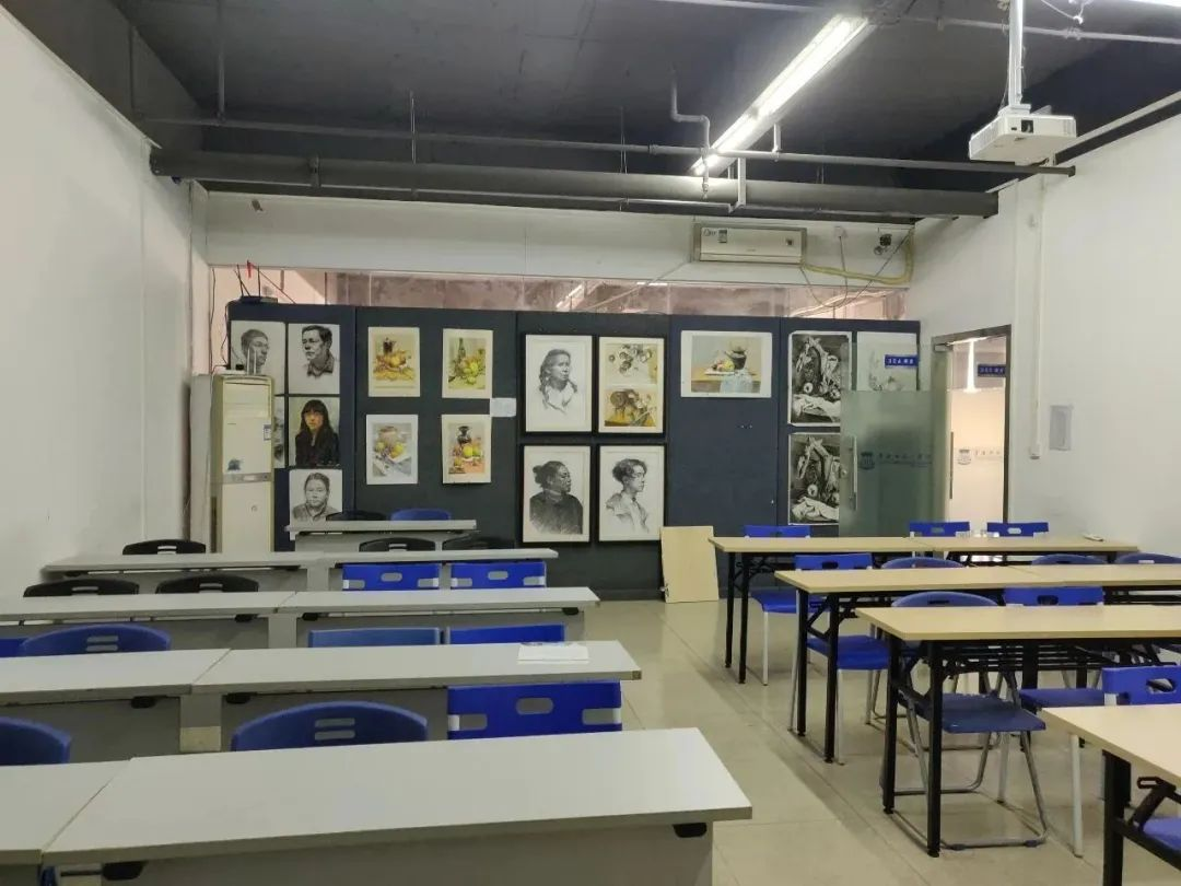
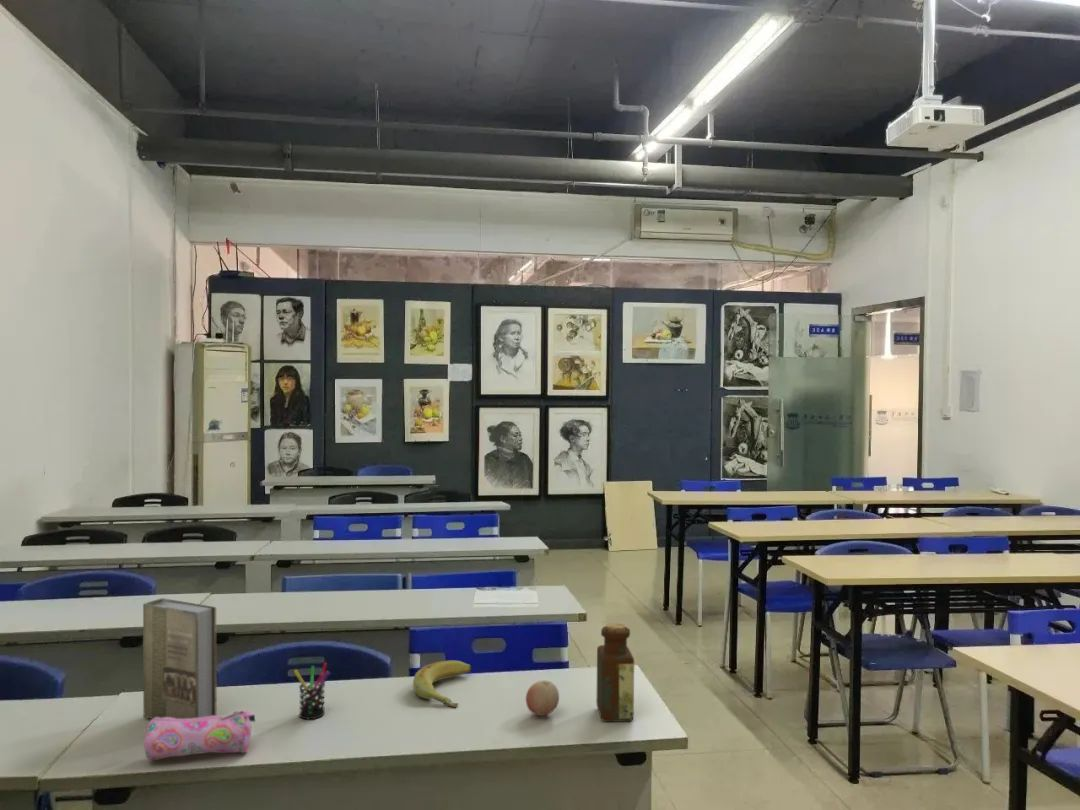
+ fruit [525,679,560,717]
+ banana [412,659,472,709]
+ pen holder [293,661,332,720]
+ pencil case [143,710,256,761]
+ book [142,597,218,720]
+ bottle [595,622,635,723]
